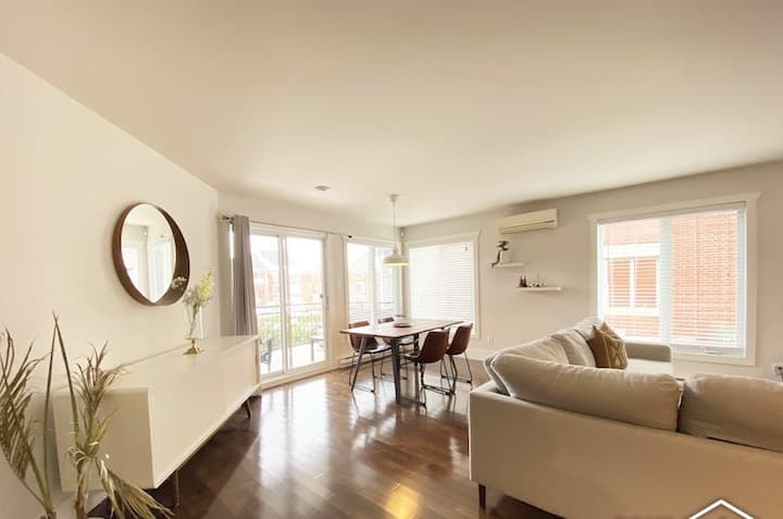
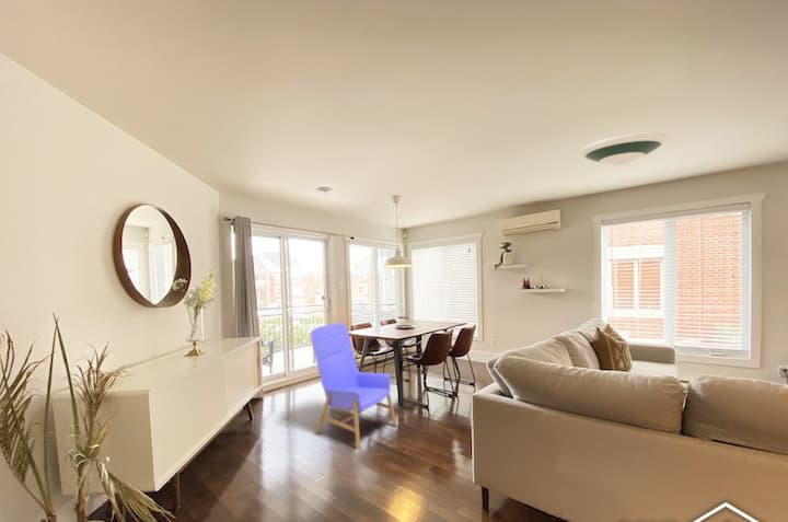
+ armchair [310,322,398,451]
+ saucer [578,131,670,166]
